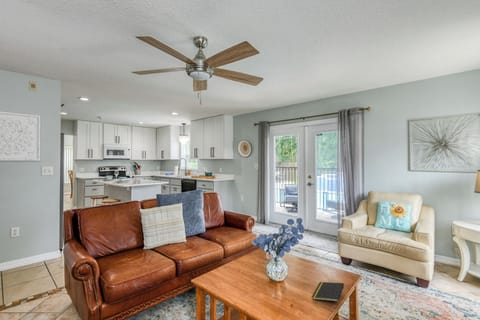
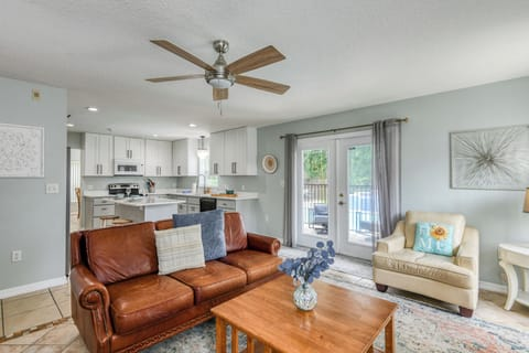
- notepad [311,281,345,302]
